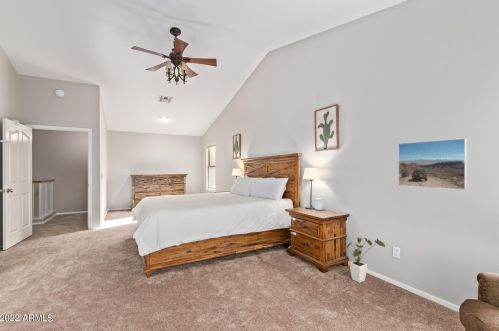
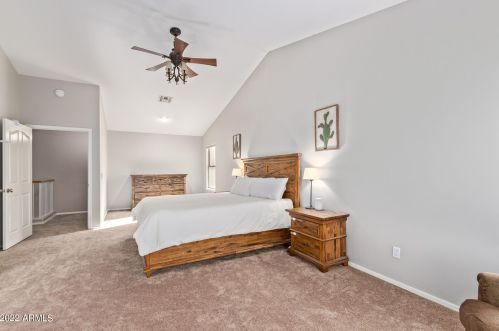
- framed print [397,137,468,191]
- house plant [339,237,386,284]
